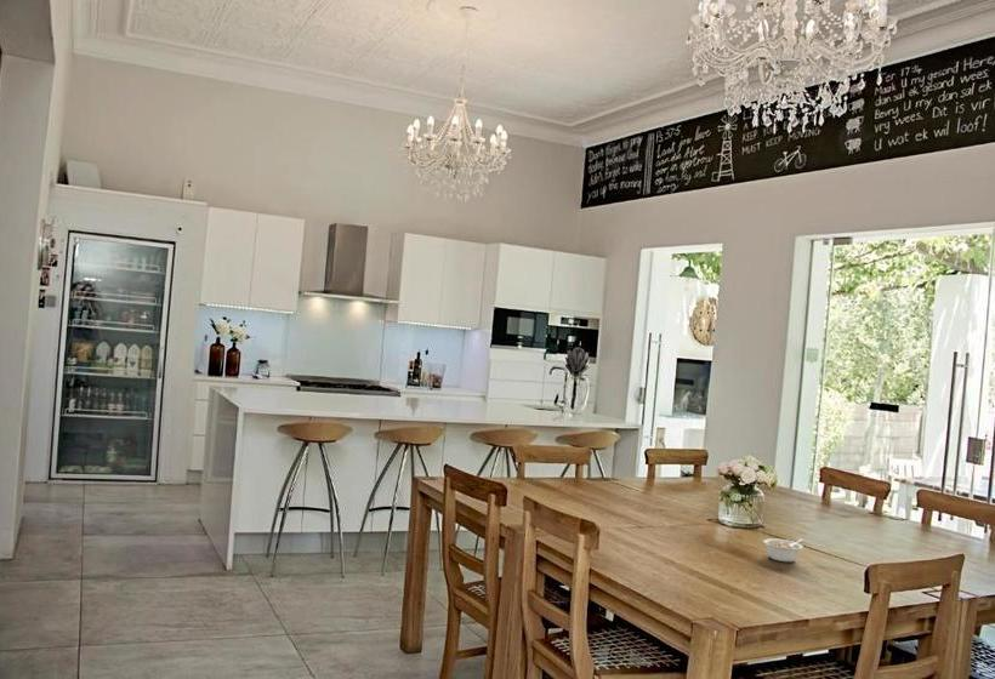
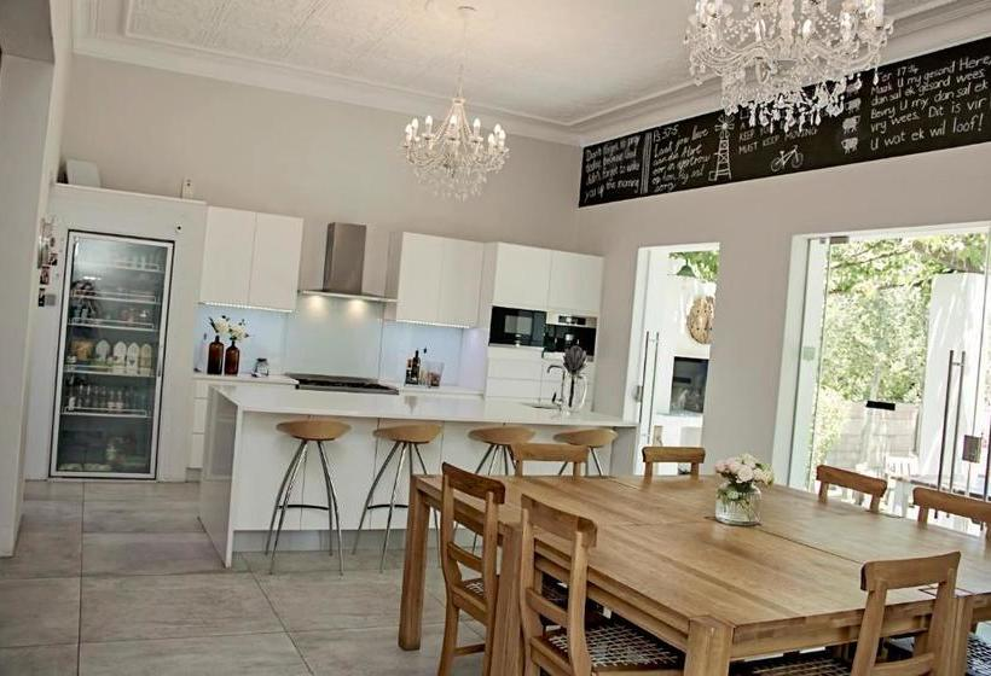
- legume [762,537,804,563]
